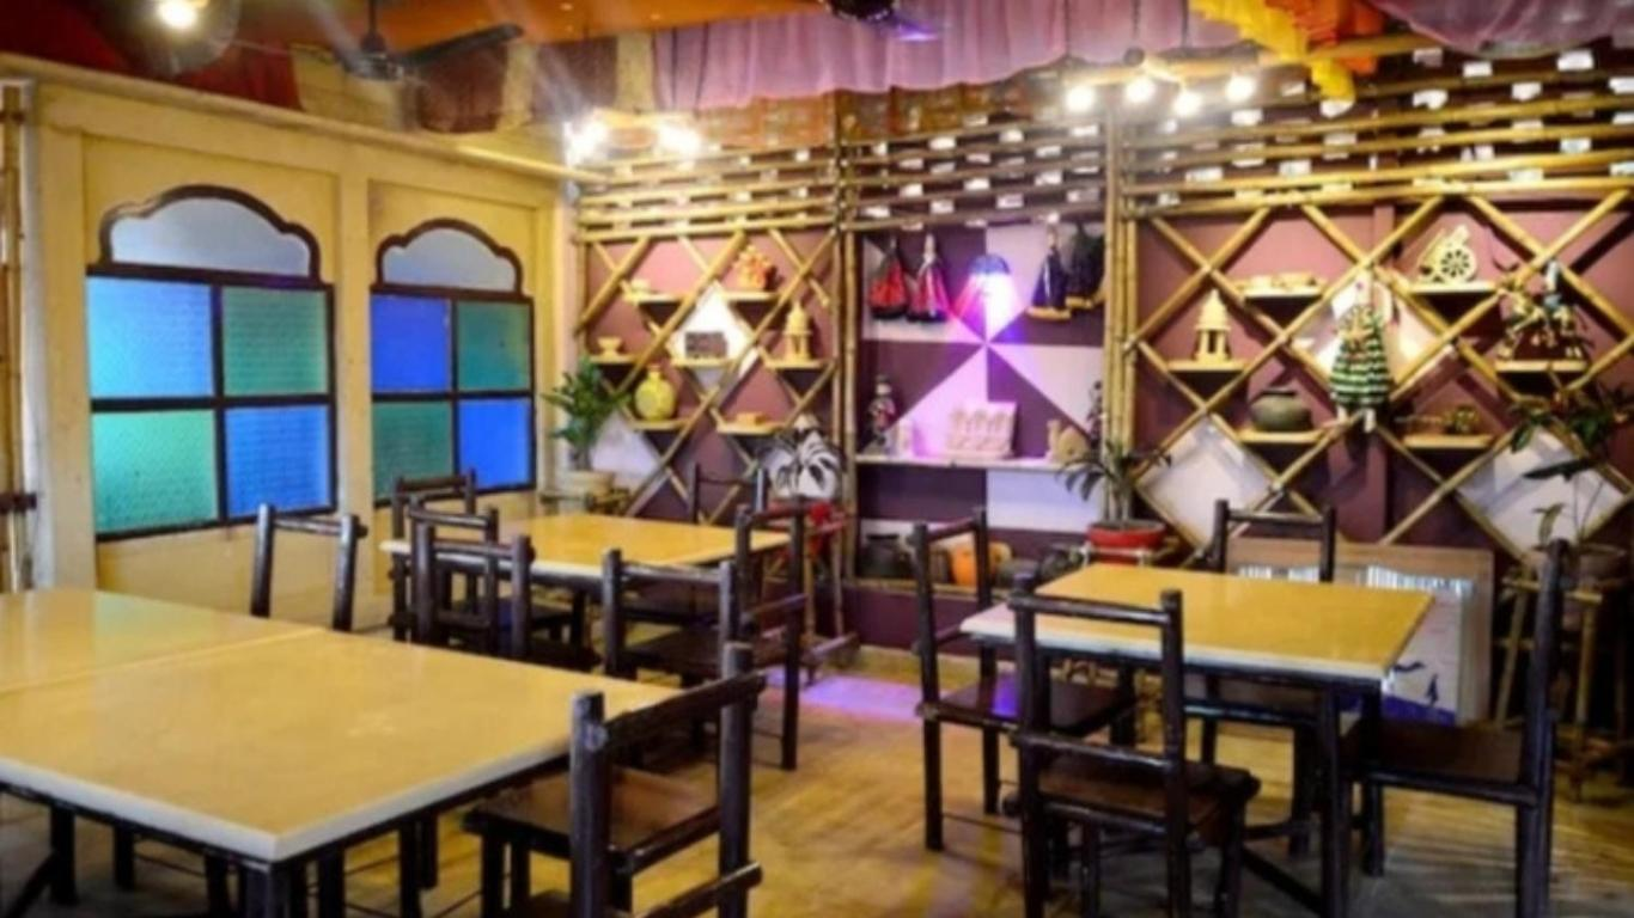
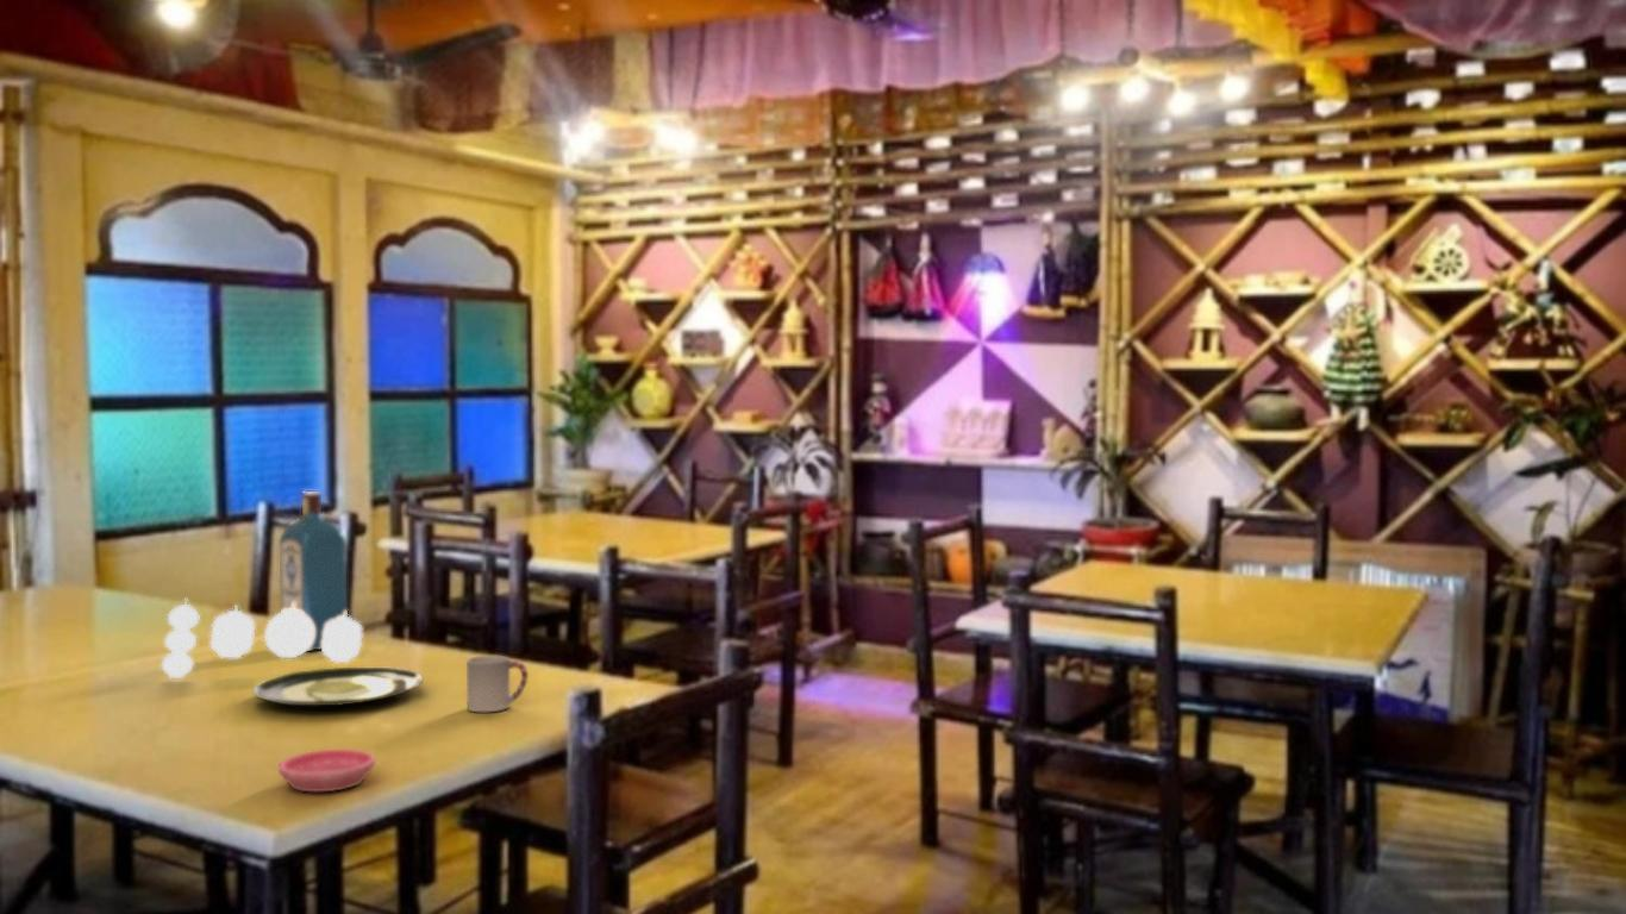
+ plate [252,666,425,707]
+ liquor [279,490,348,652]
+ cup [465,655,530,713]
+ paper lantern [161,597,364,680]
+ saucer [277,747,376,793]
